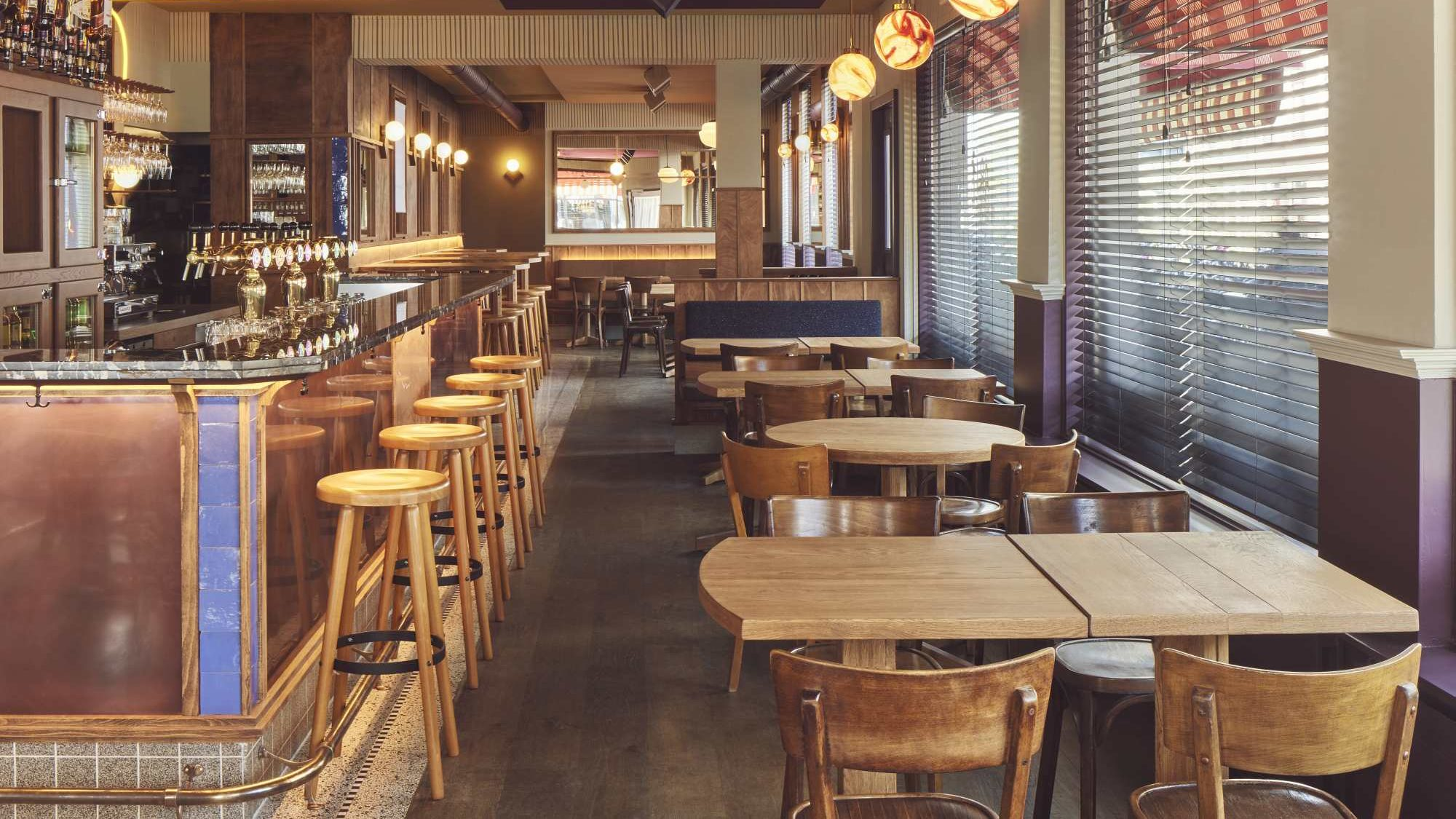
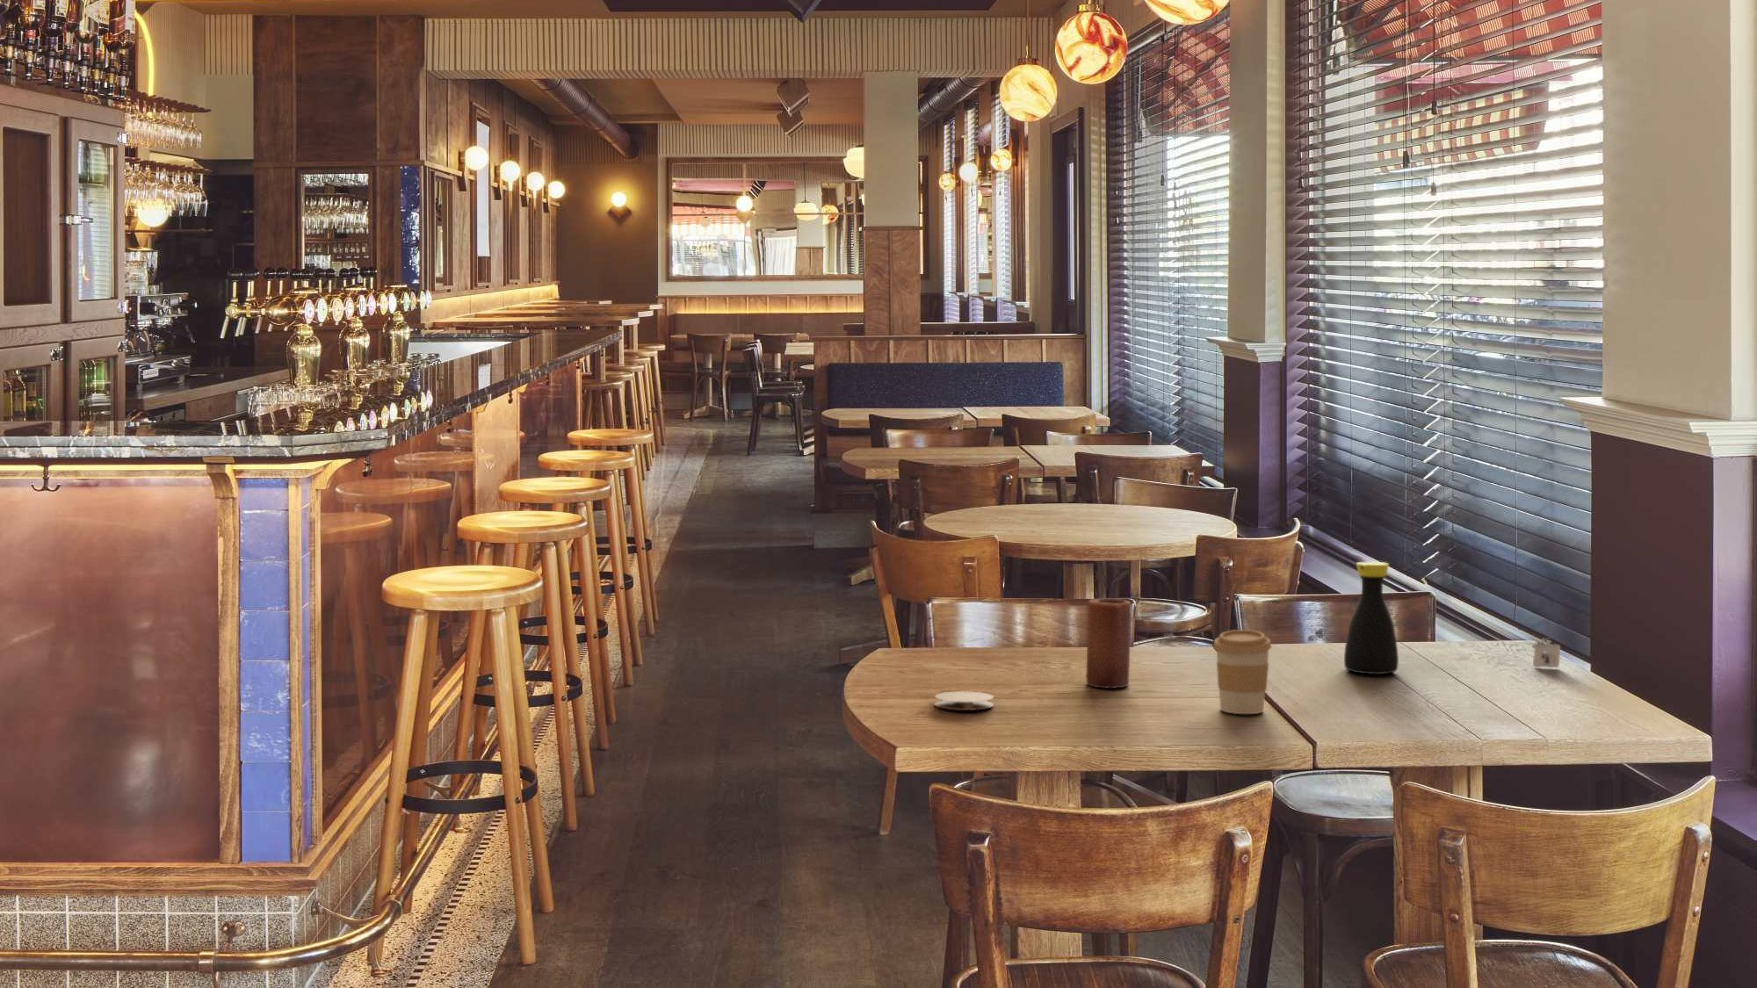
+ bottle [1343,561,1400,676]
+ napkin holder [1531,637,1562,670]
+ candle [1085,597,1132,689]
+ coffee cup [1213,629,1272,715]
+ coaster [934,690,994,712]
